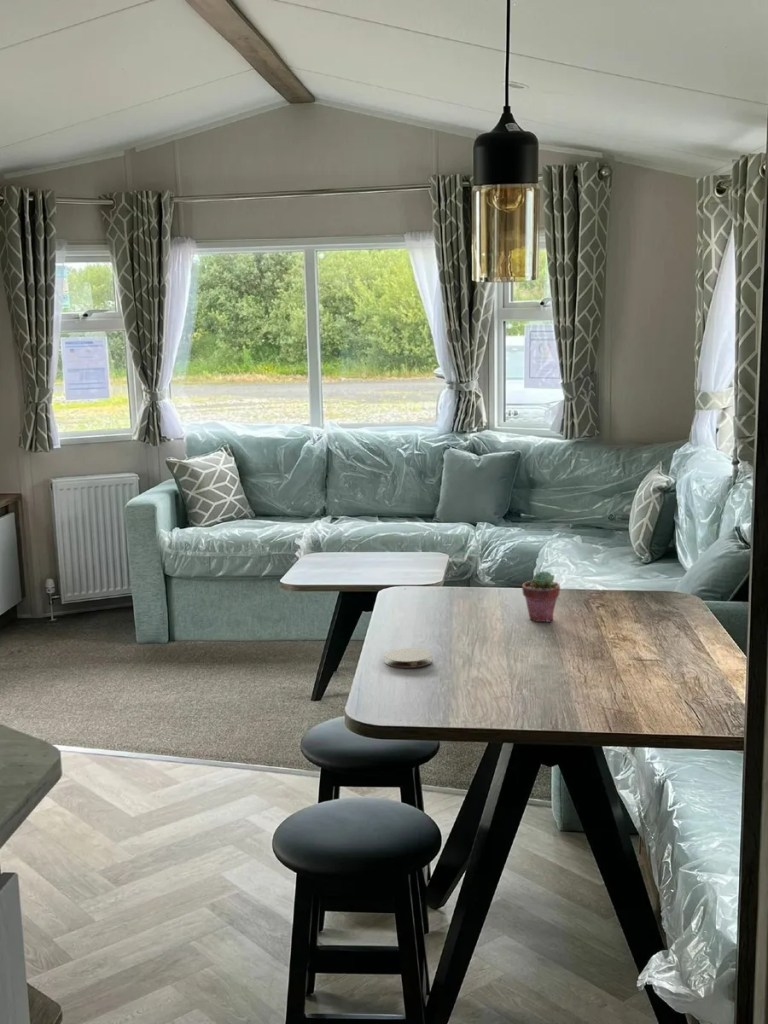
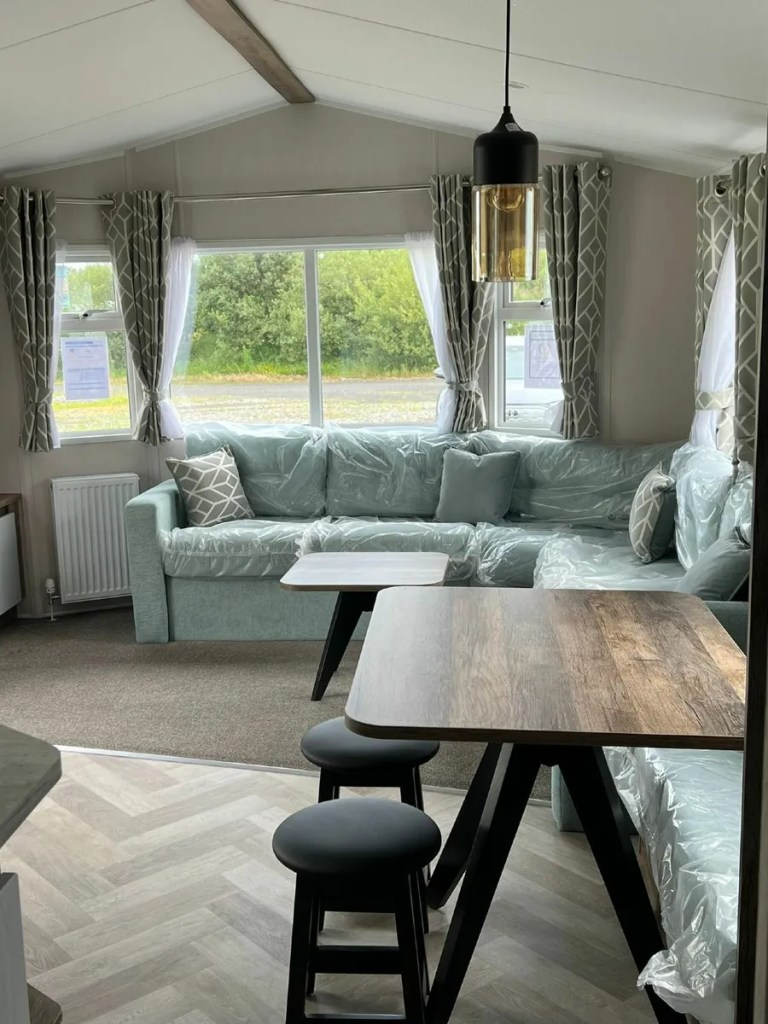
- potted succulent [521,570,561,623]
- coaster [384,647,433,669]
